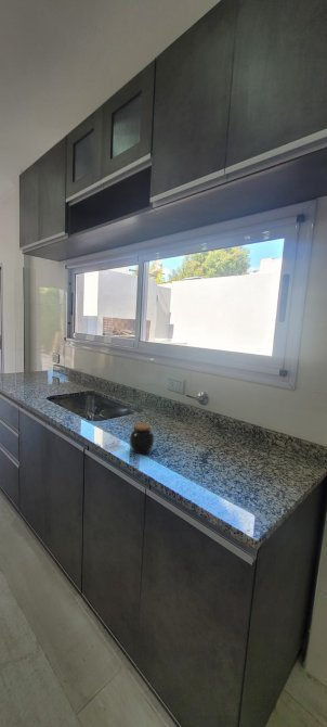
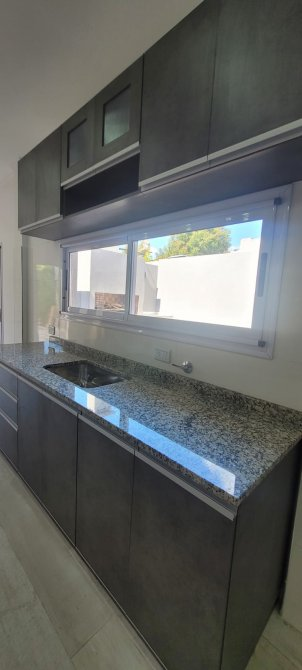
- jar [129,422,155,455]
